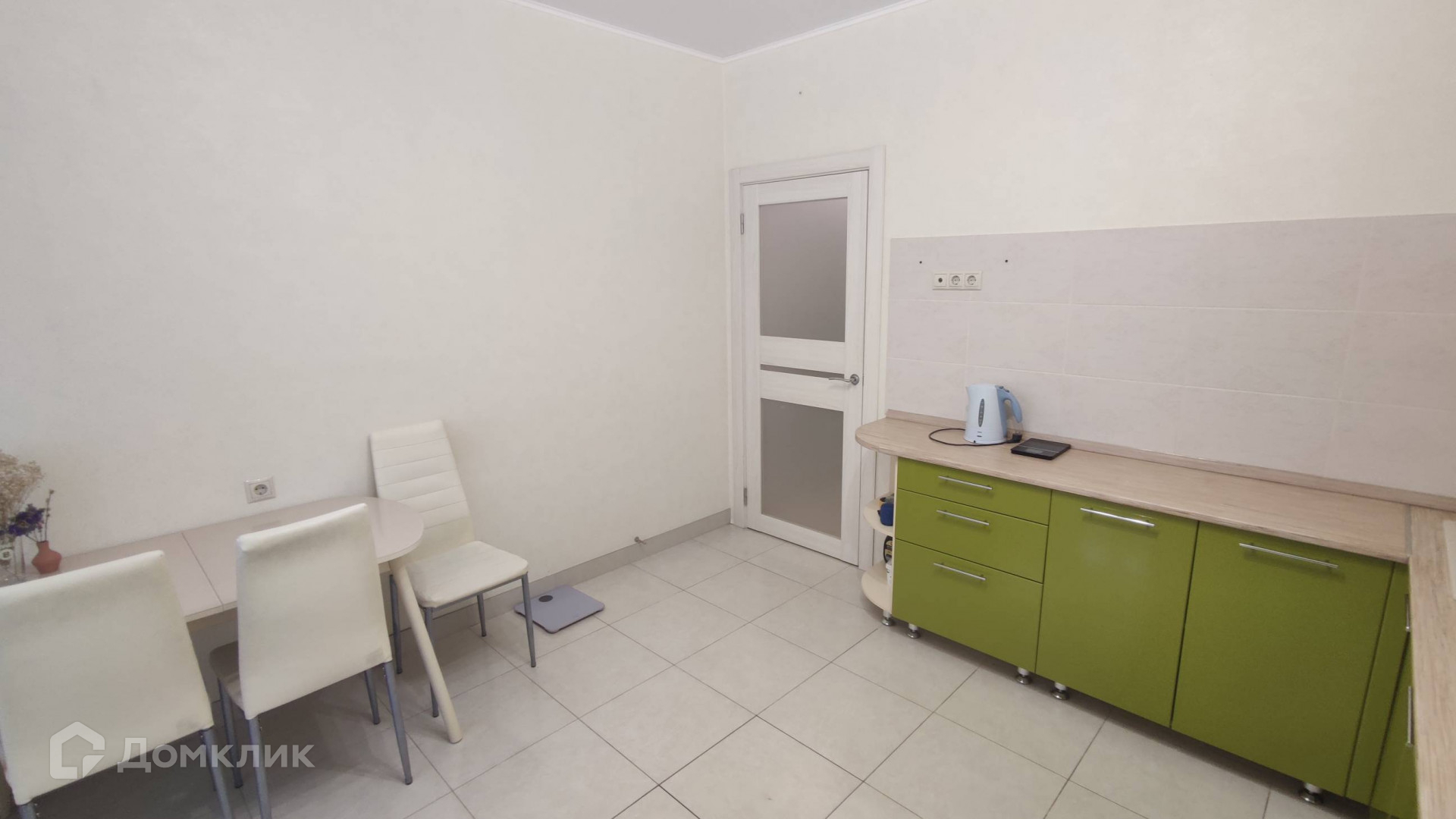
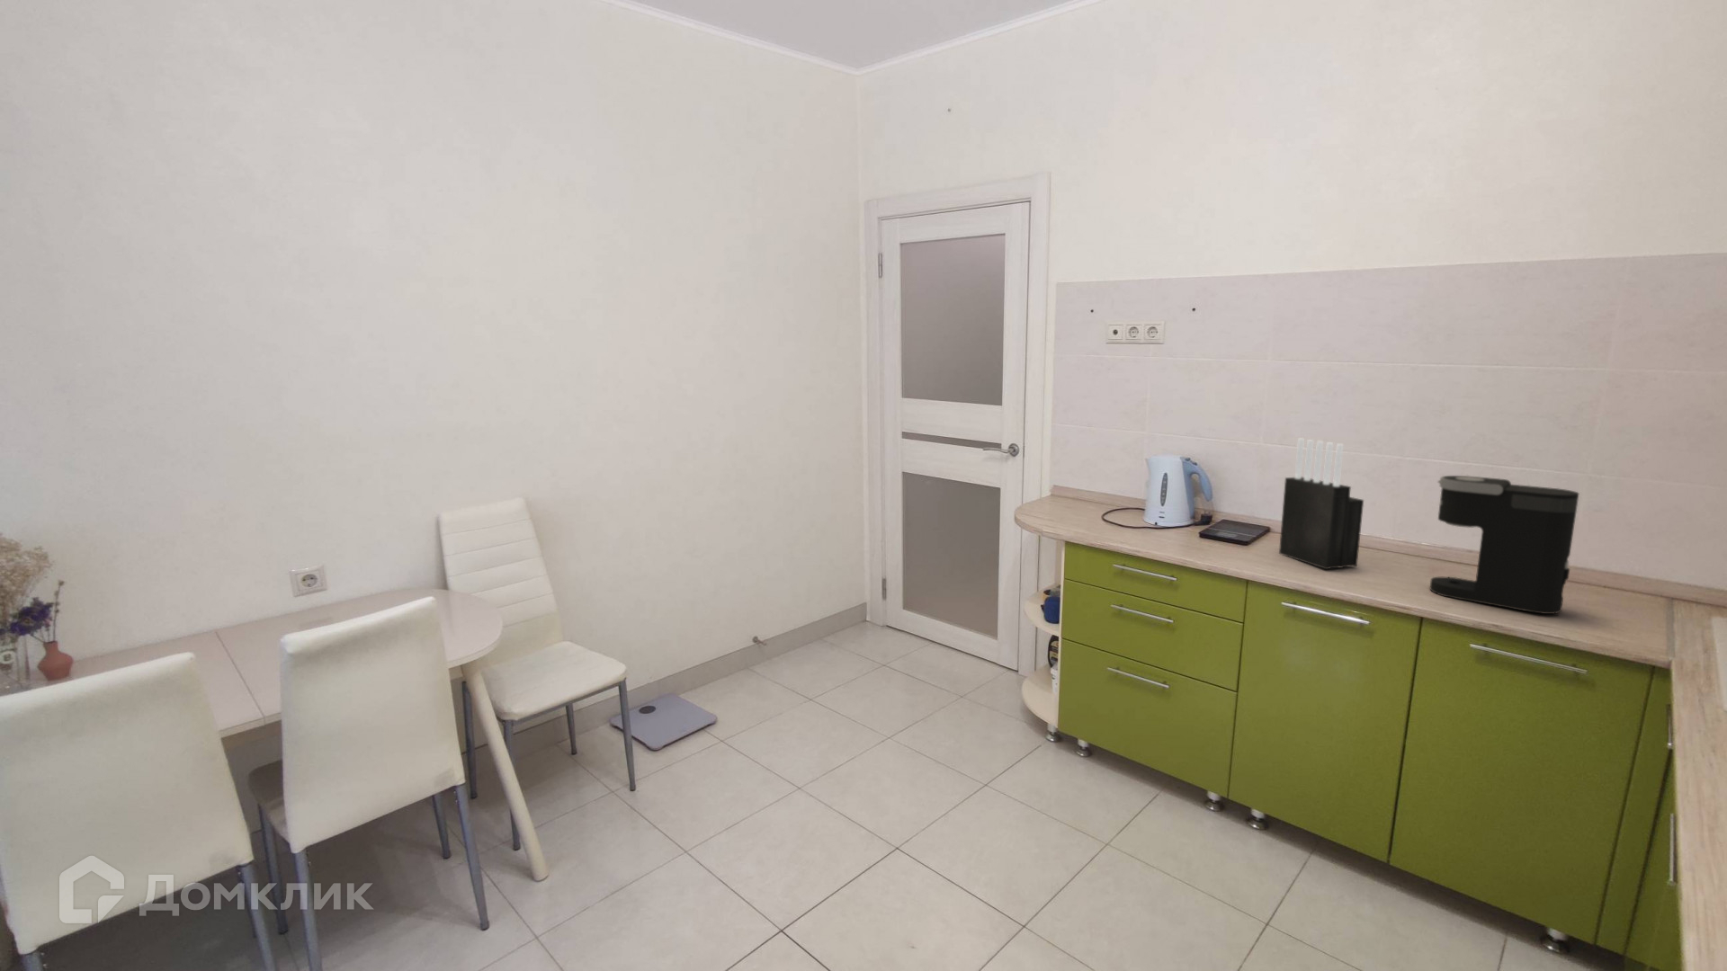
+ knife block [1279,437,1364,570]
+ coffee maker [1429,474,1580,615]
